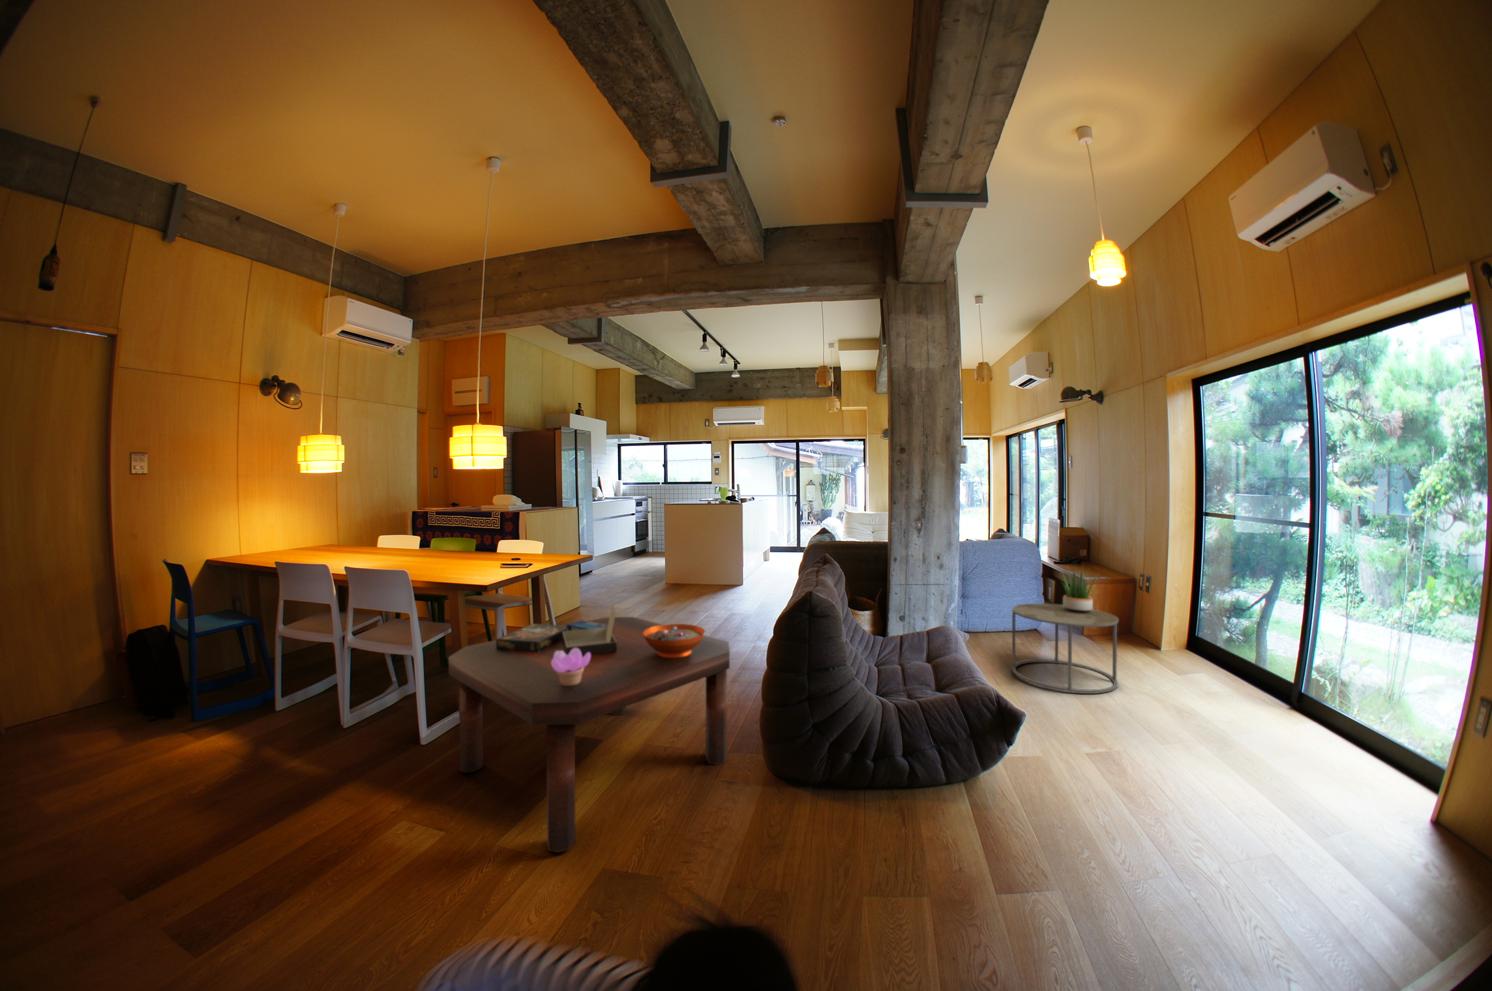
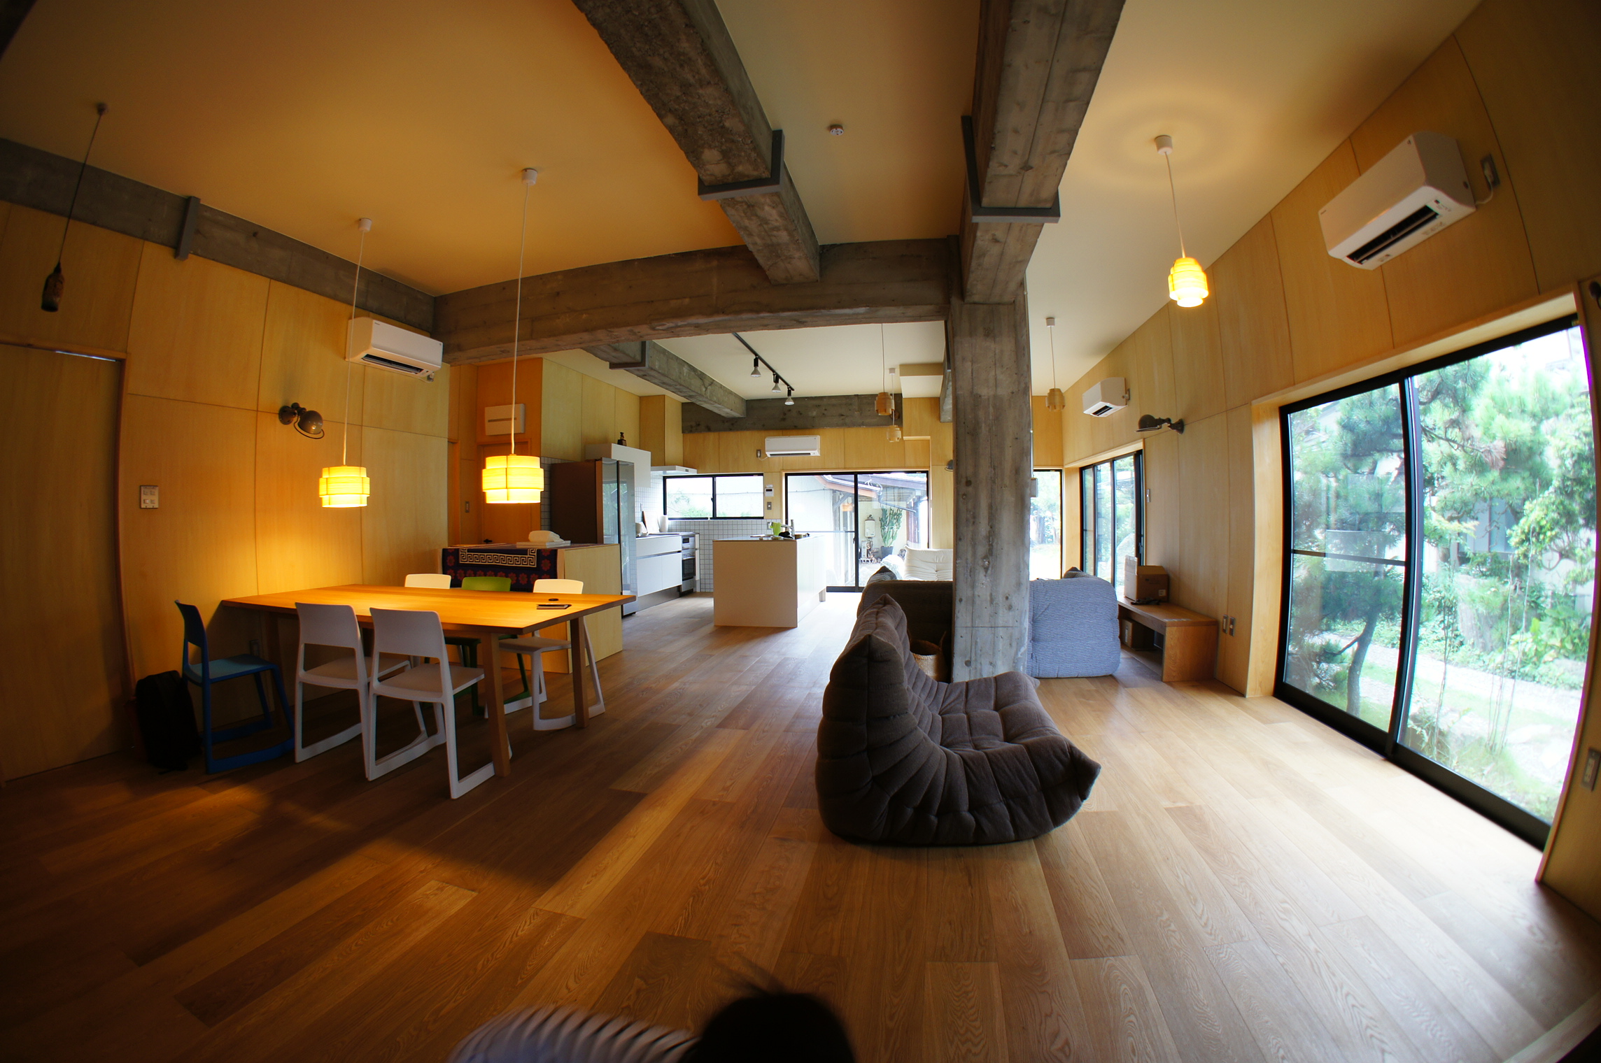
- side table [1011,603,1119,695]
- decorative bowl [643,624,706,657]
- board game [495,603,617,656]
- coffee table [448,616,730,854]
- succulent plant [551,648,591,686]
- potted plant [1055,564,1100,613]
